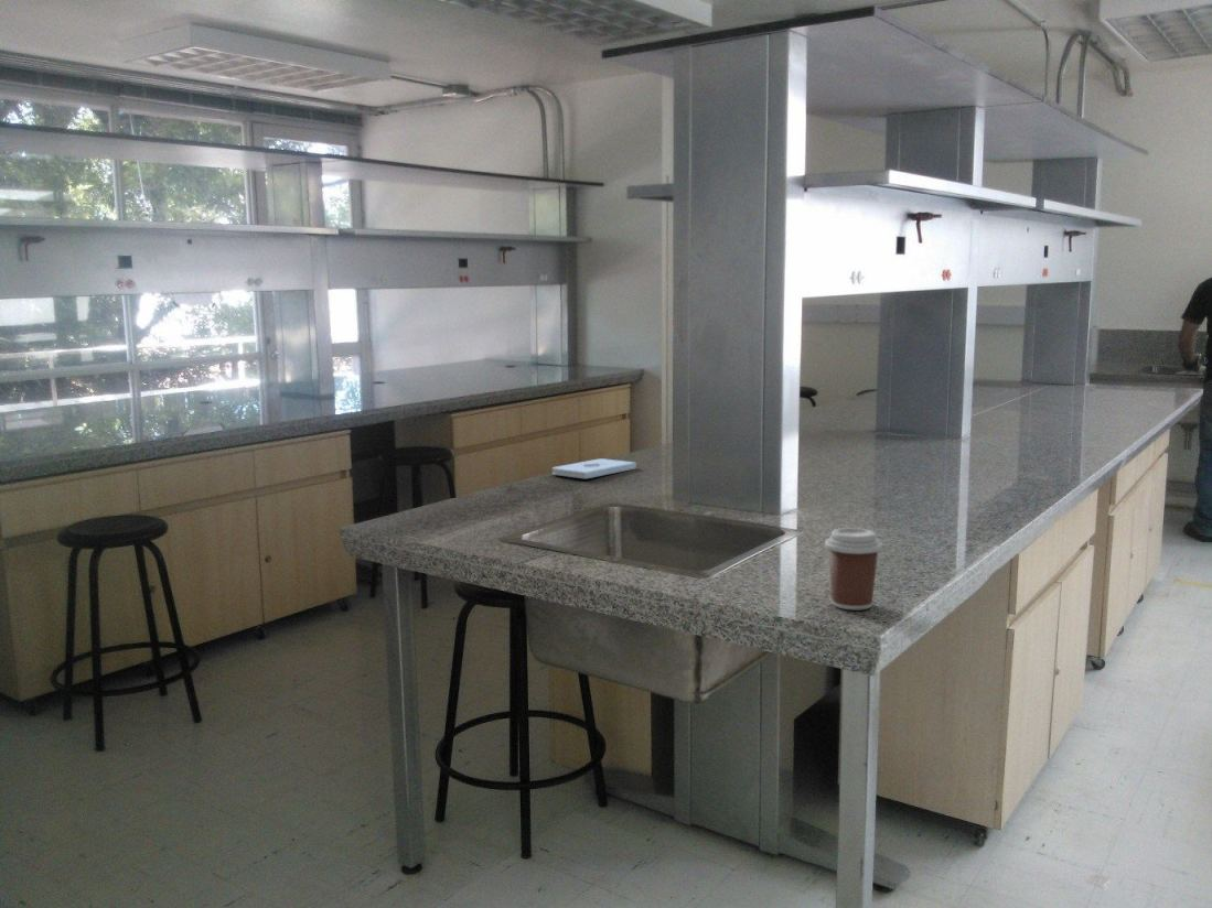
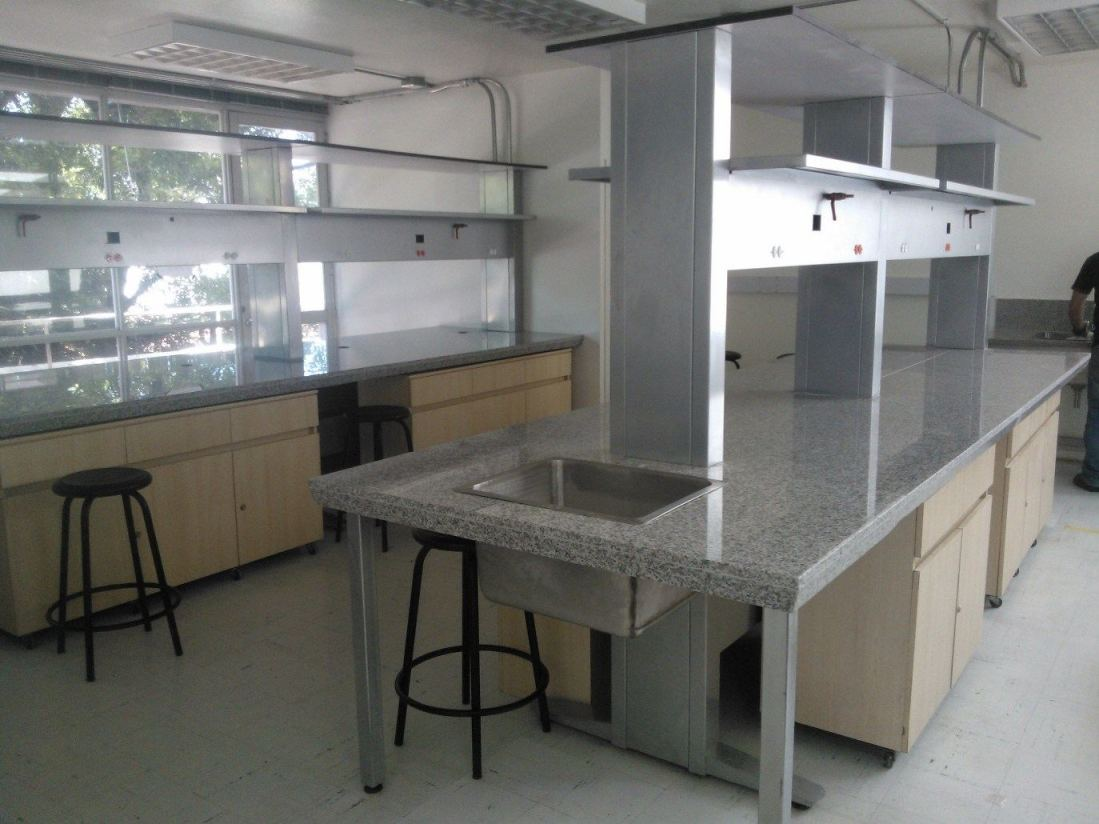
- coffee cup [824,527,883,612]
- notepad [551,457,637,479]
